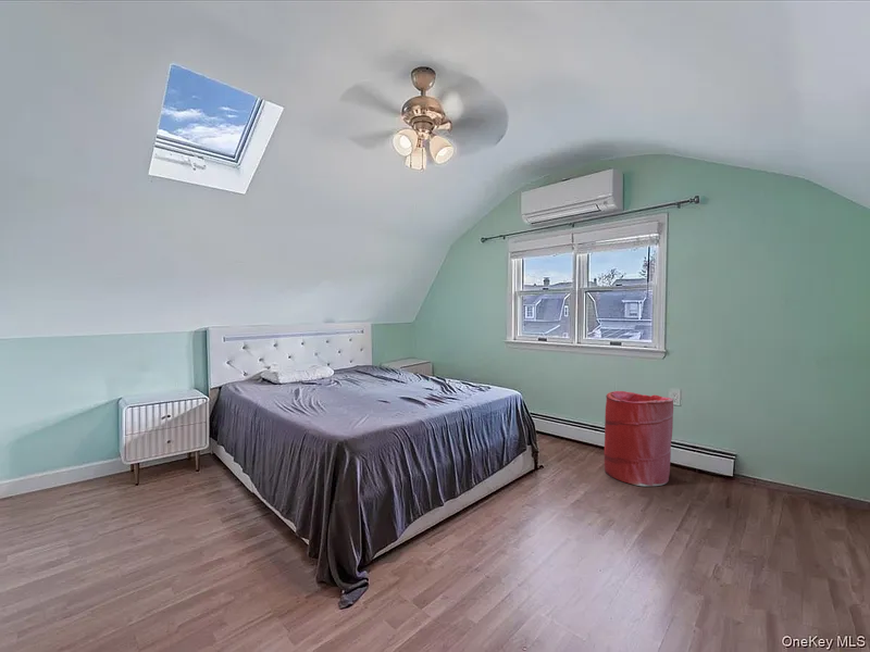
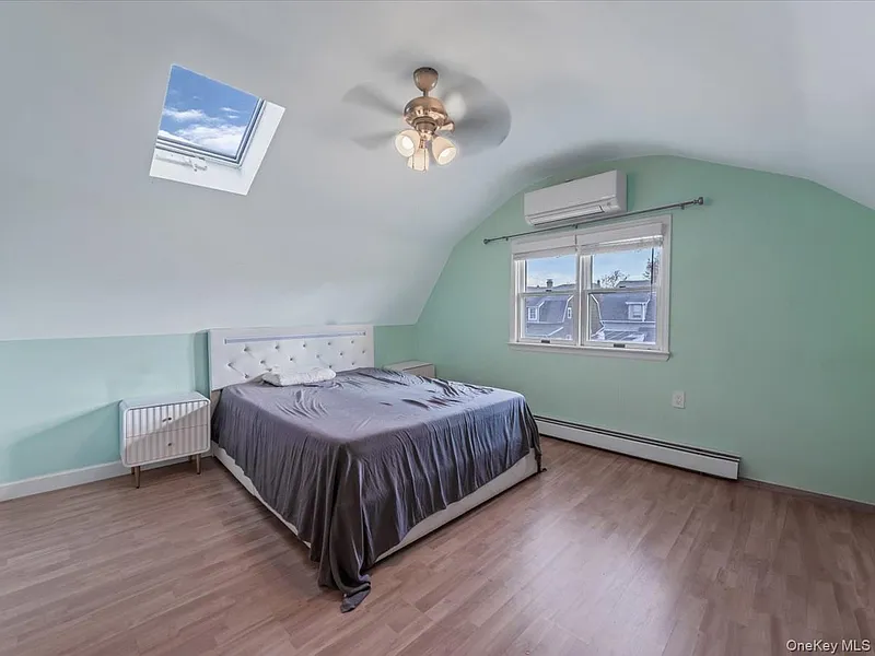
- laundry hamper [604,390,674,487]
